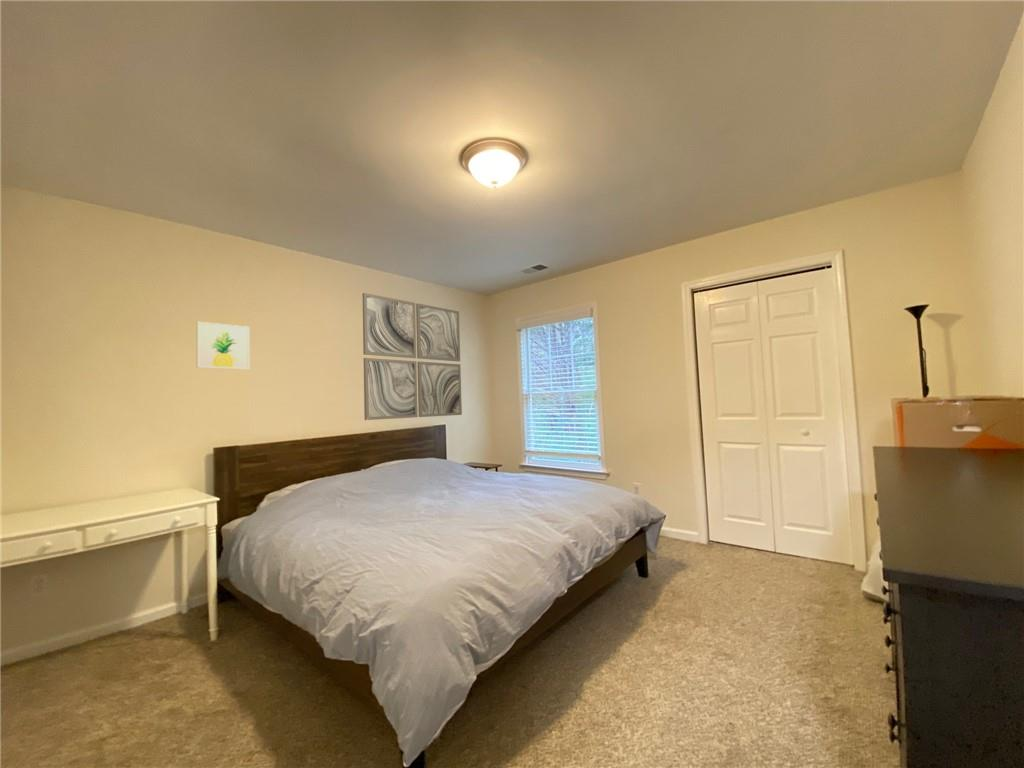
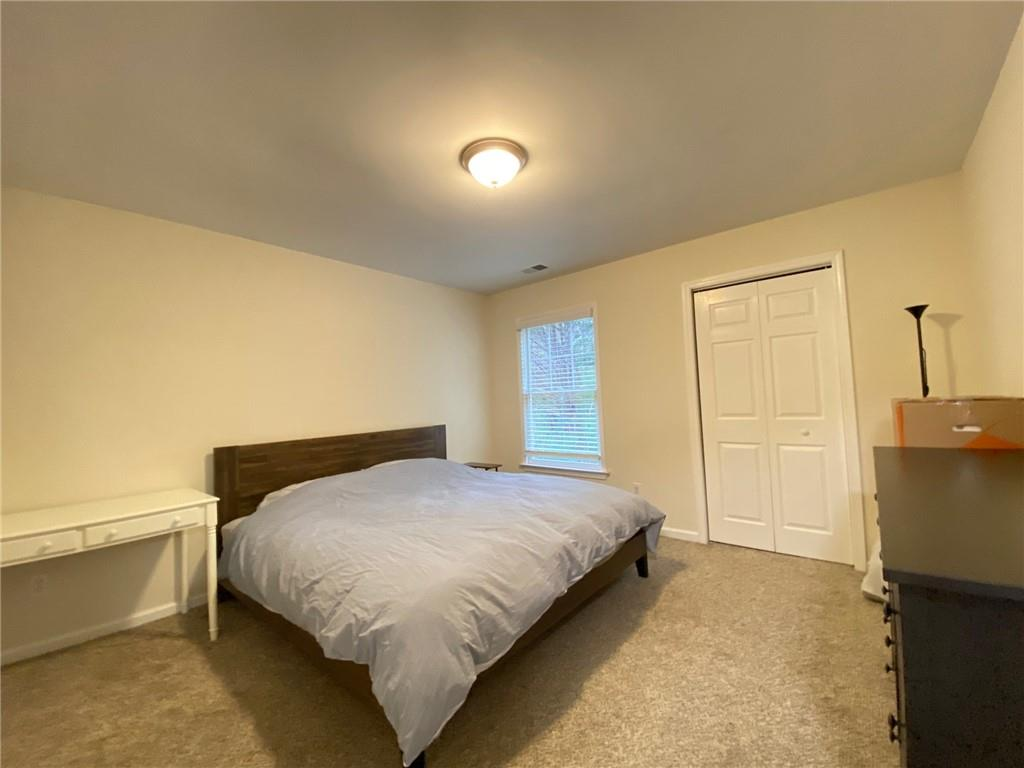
- wall art [196,321,251,371]
- wall art [362,292,463,421]
